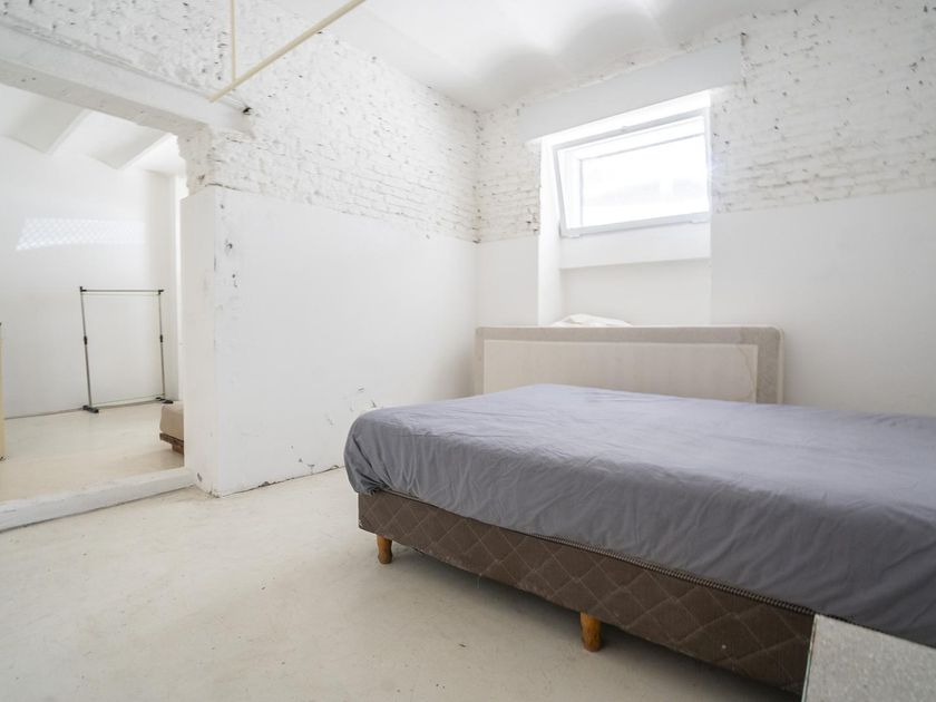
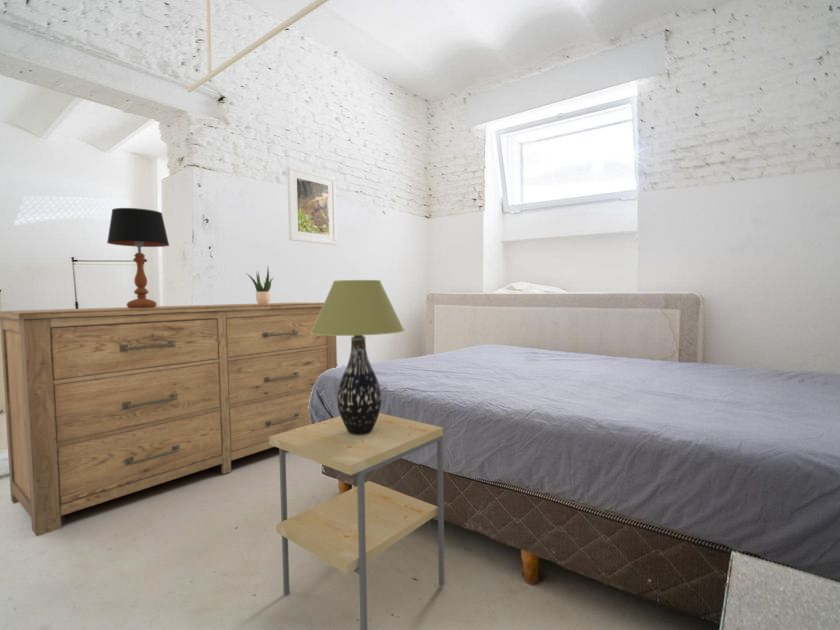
+ side table [269,412,445,630]
+ table lamp [311,279,405,435]
+ dresser [0,302,338,537]
+ potted plant [245,266,275,304]
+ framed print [286,165,338,246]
+ table lamp [106,207,170,308]
